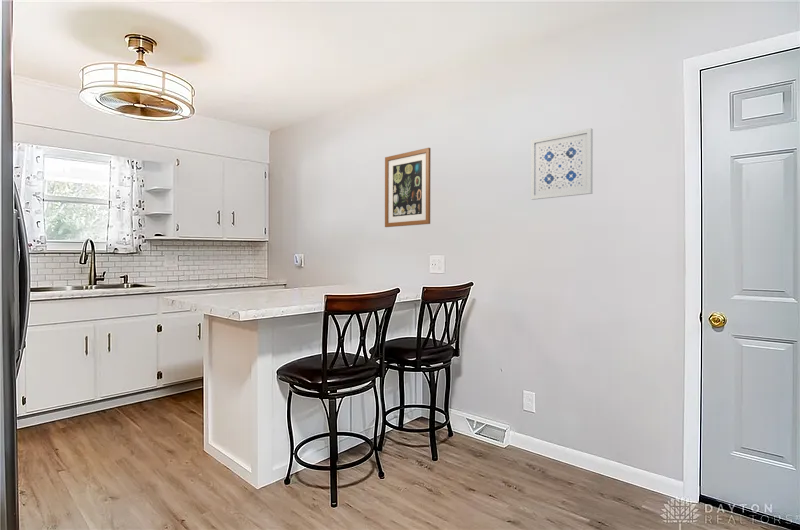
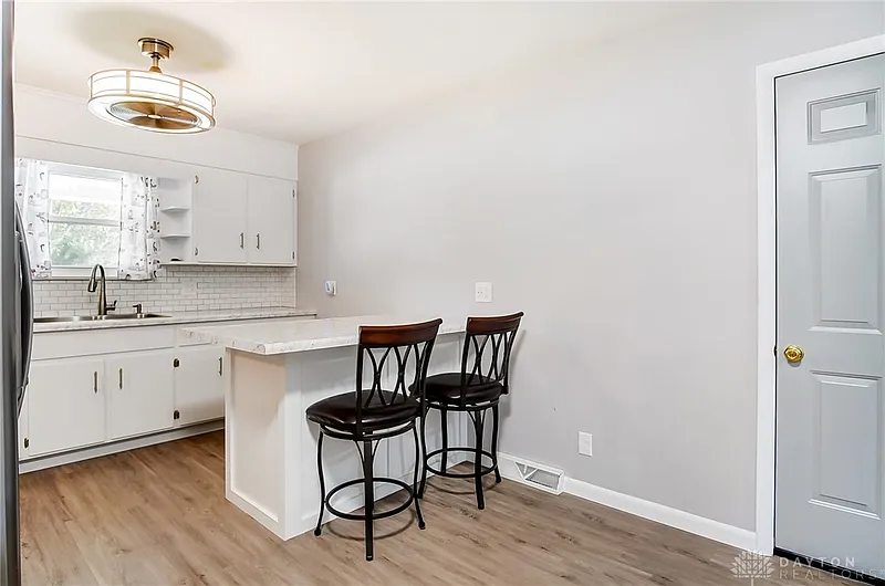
- wall art [384,147,432,228]
- wall art [530,127,594,201]
